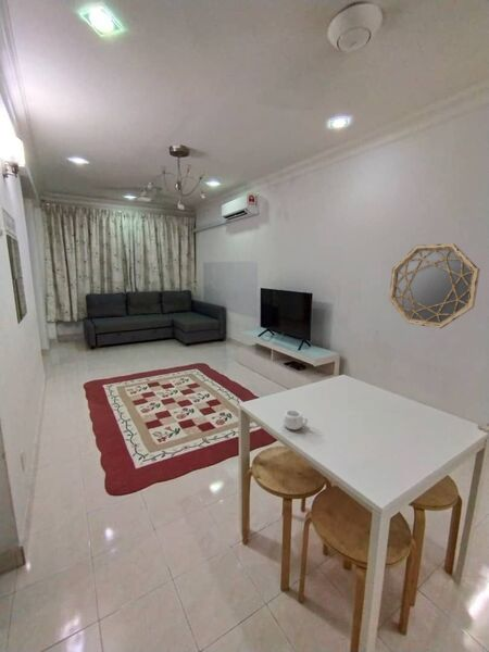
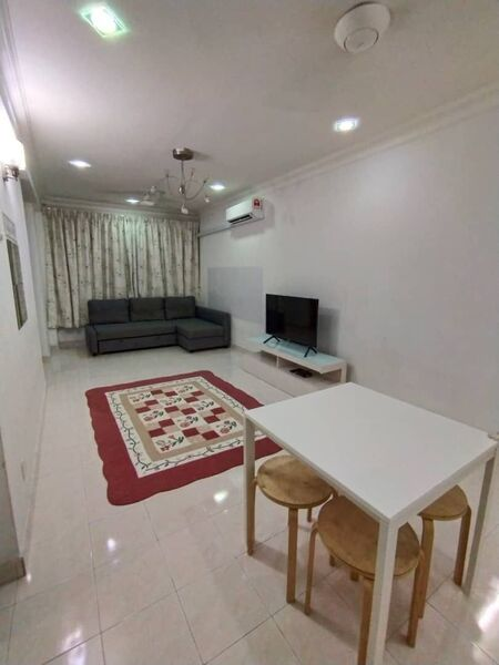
- home mirror [388,242,481,329]
- teacup [281,409,309,430]
